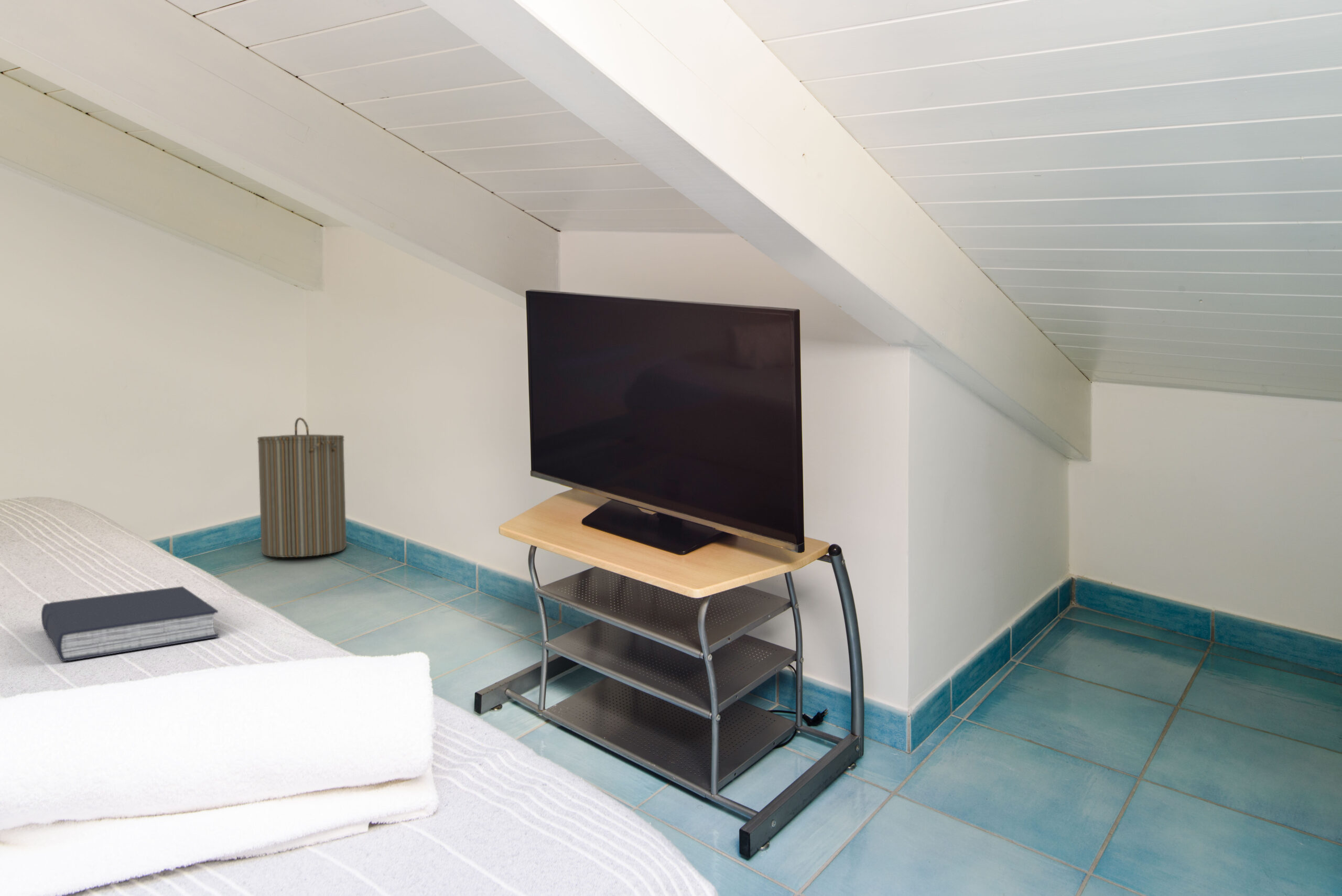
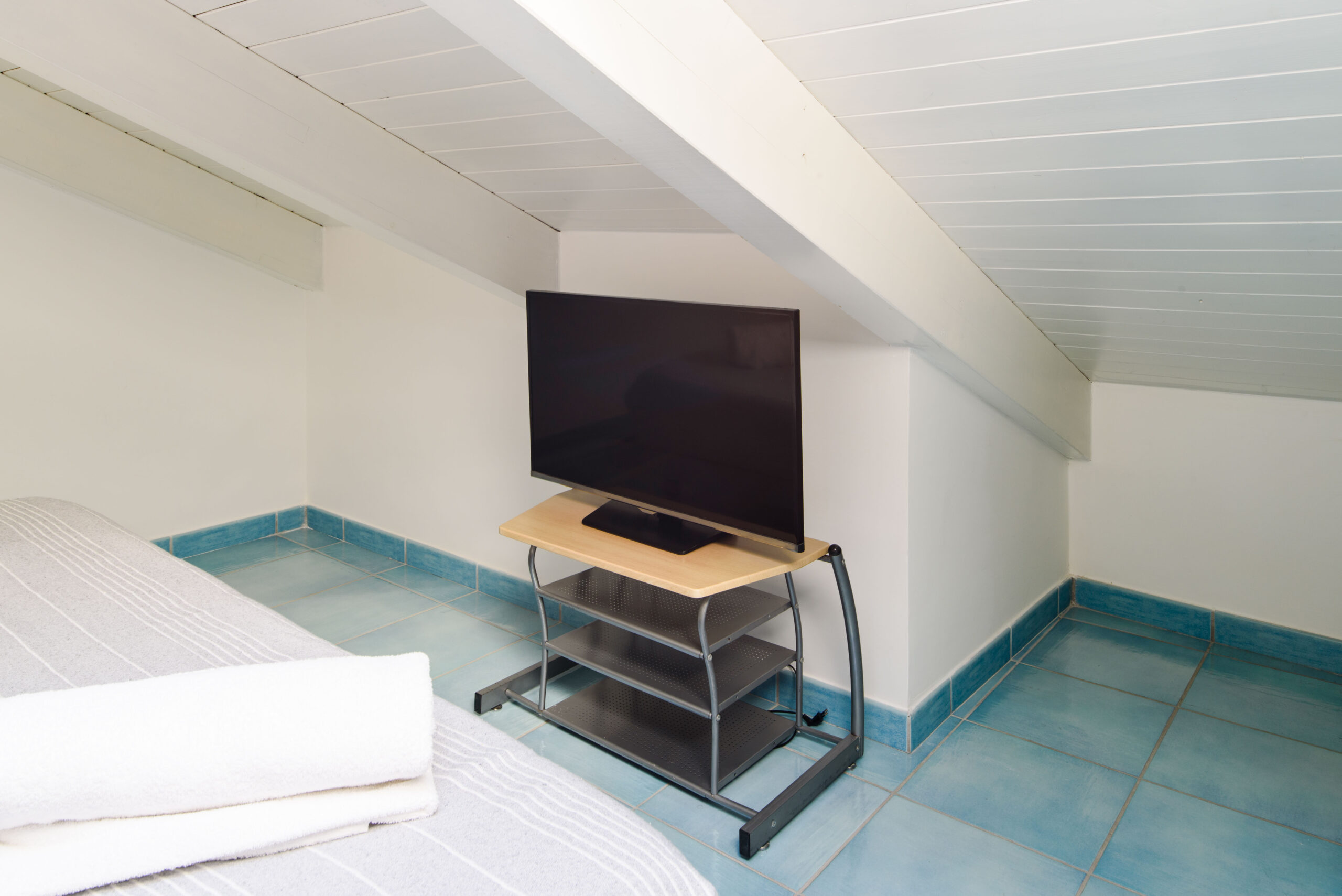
- laundry hamper [257,417,347,558]
- book [41,586,220,662]
